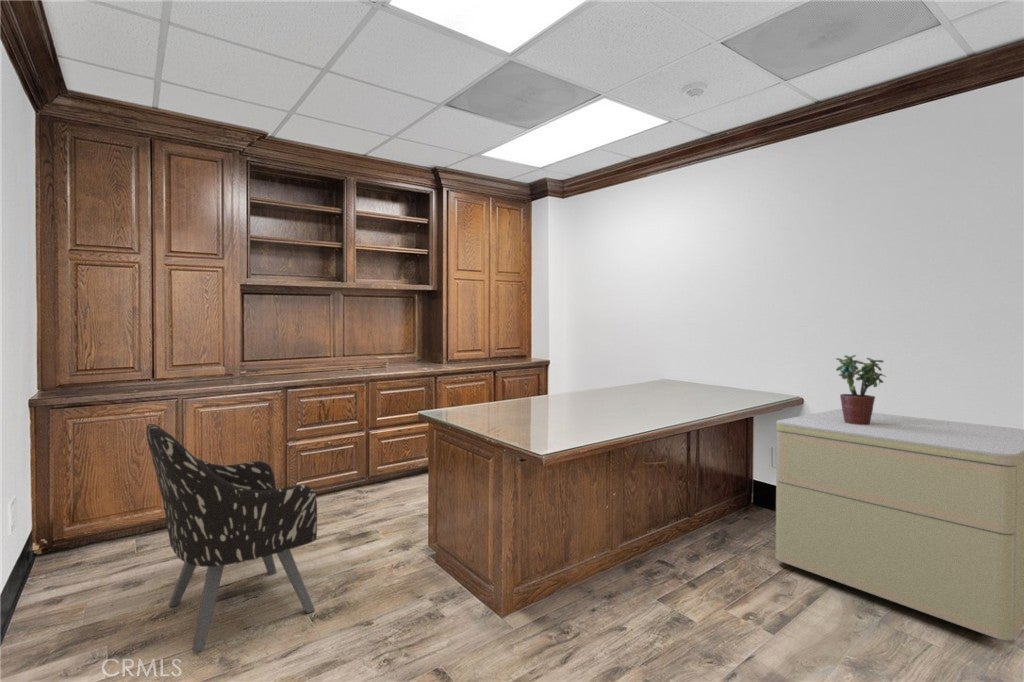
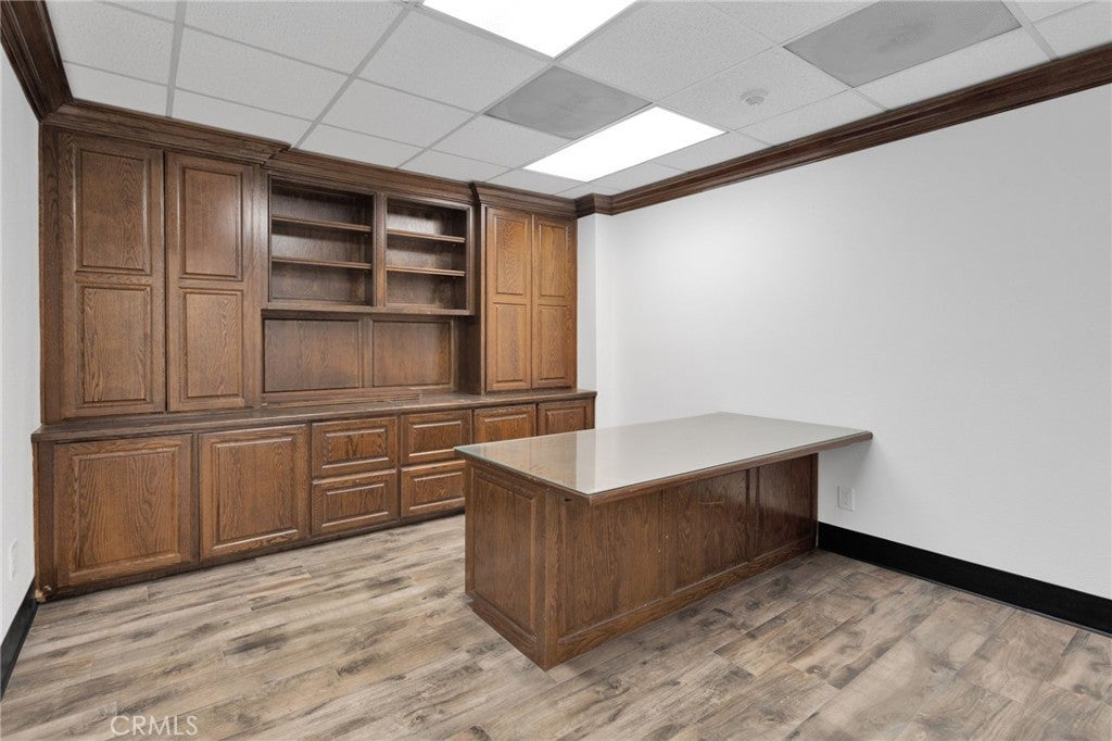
- nightstand [775,408,1024,641]
- potted plant [835,354,887,425]
- armchair [145,423,318,654]
